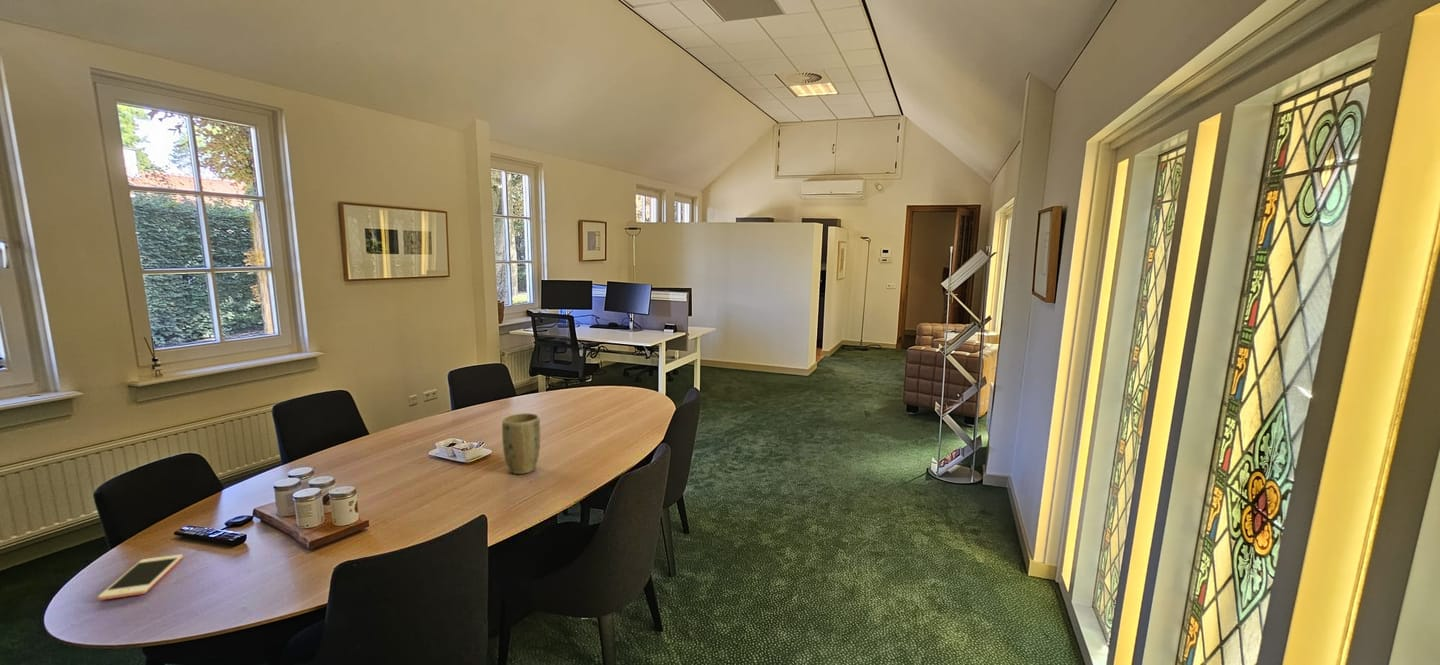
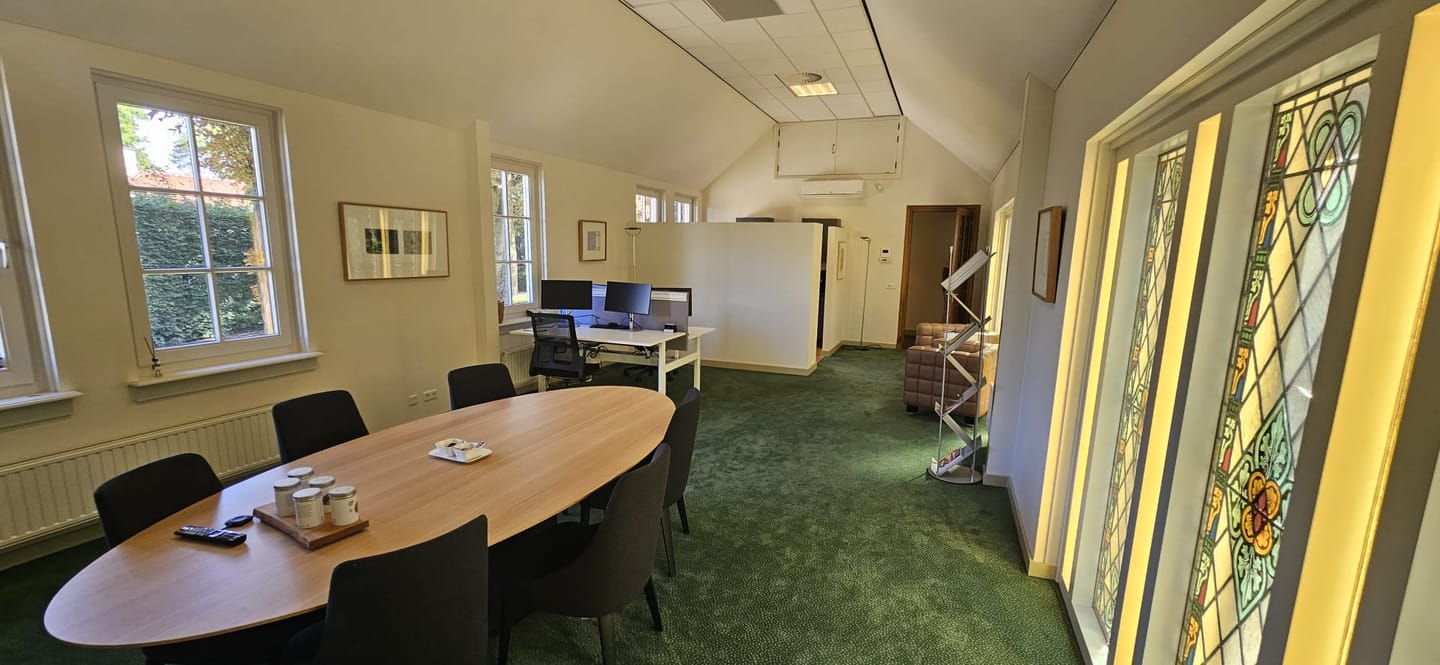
- cell phone [97,553,184,601]
- plant pot [501,412,541,475]
